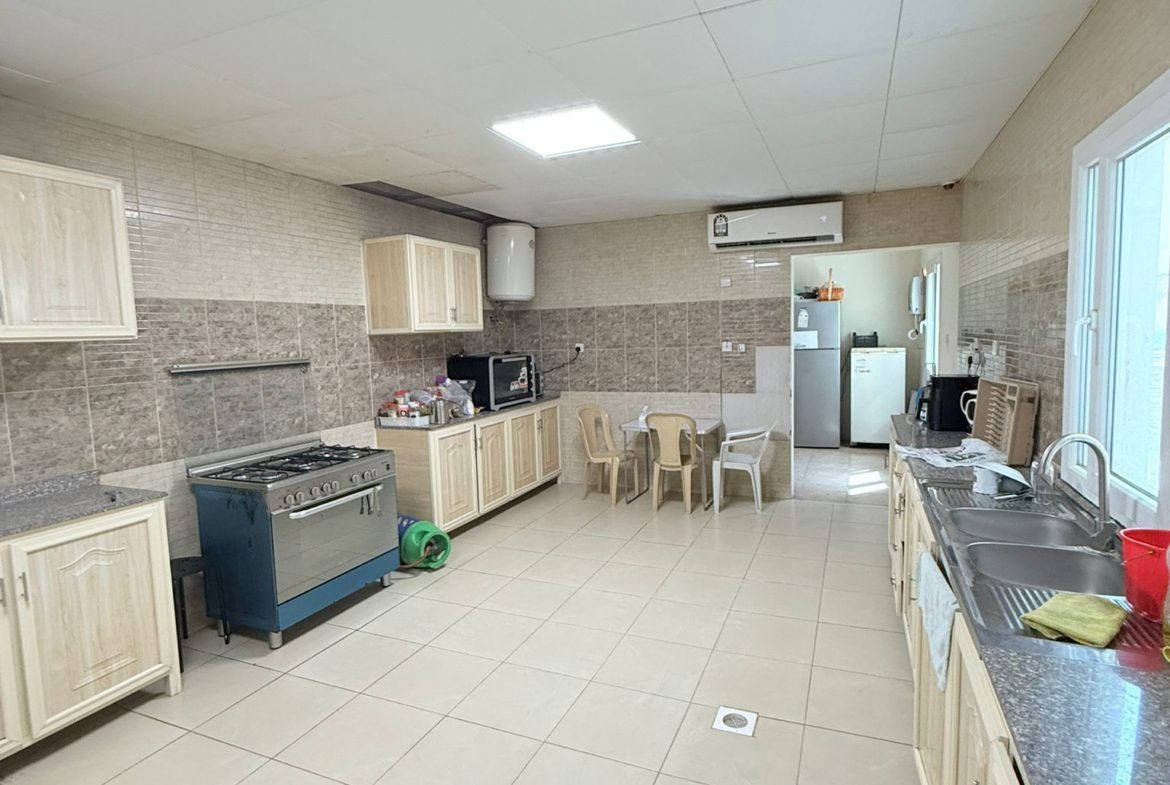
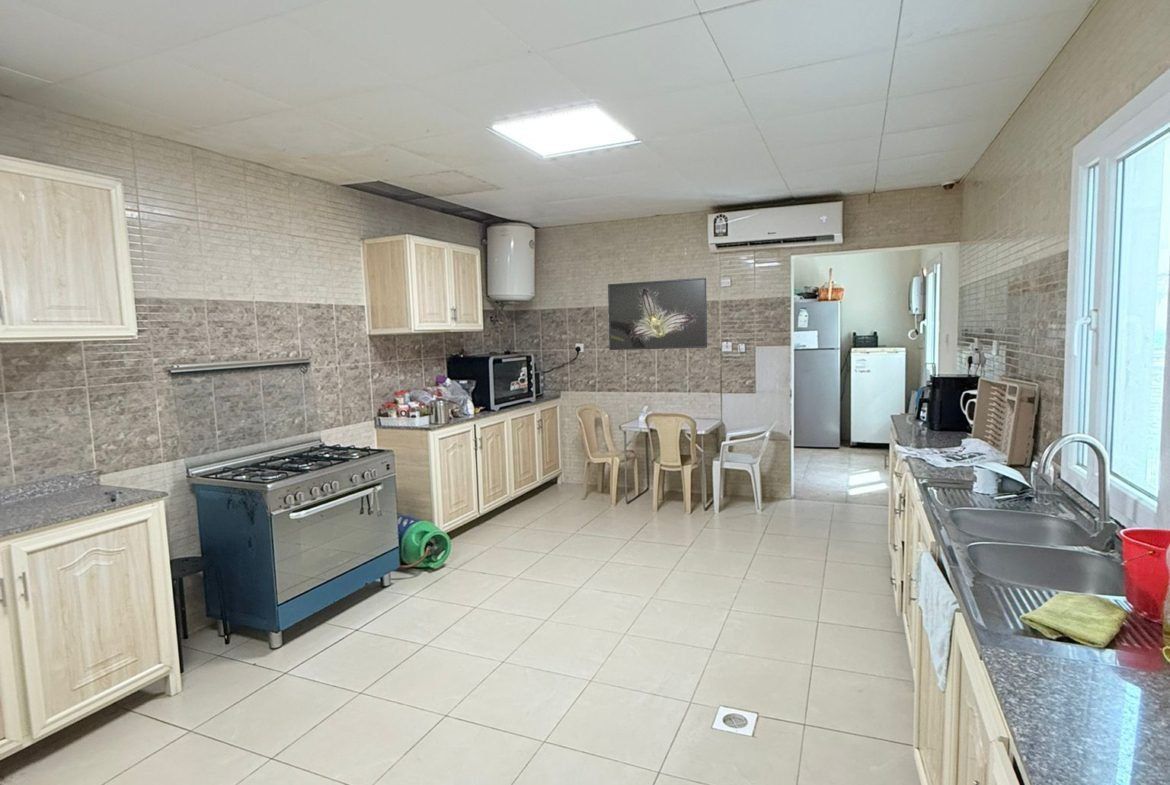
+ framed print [607,277,708,351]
